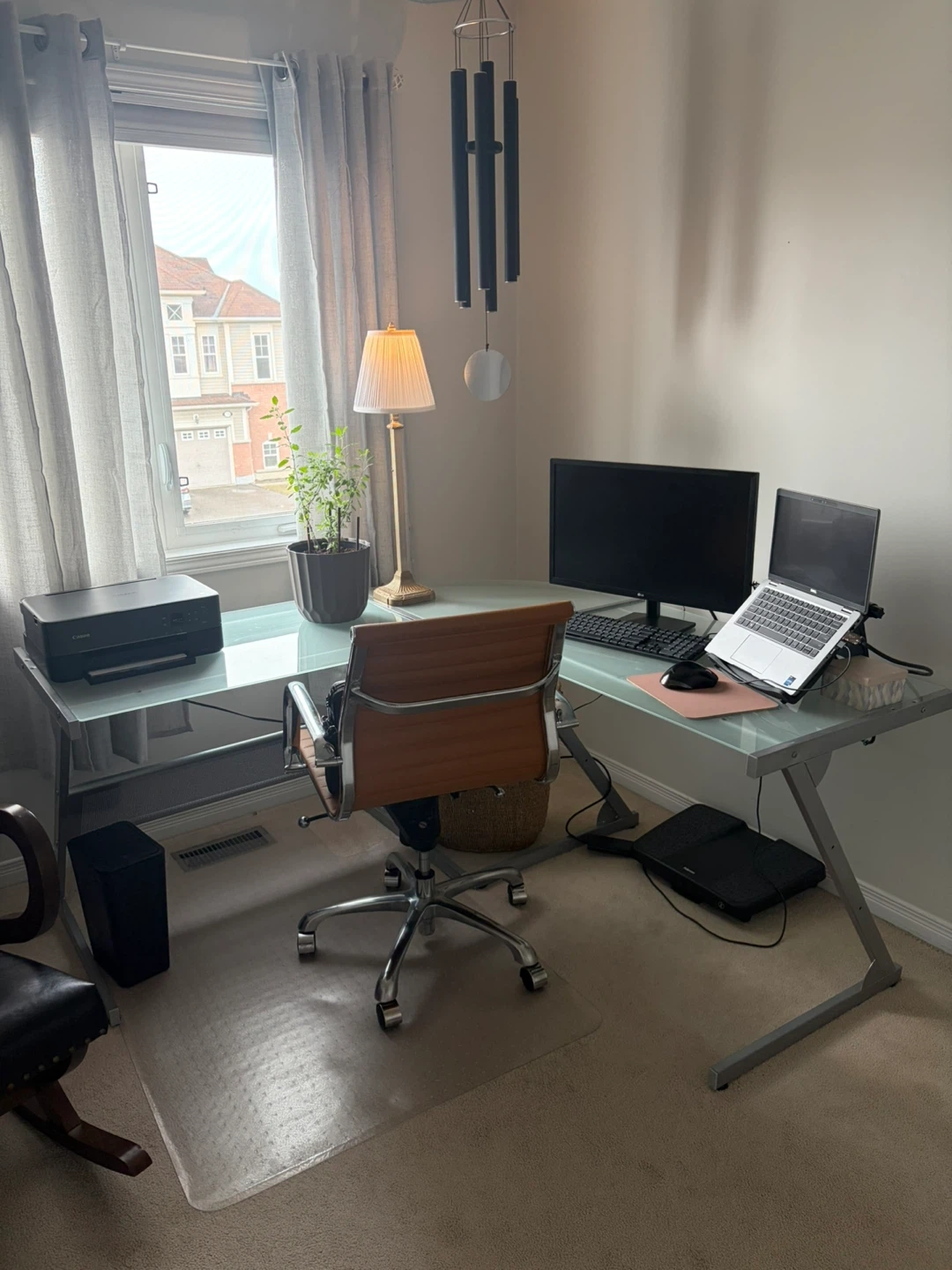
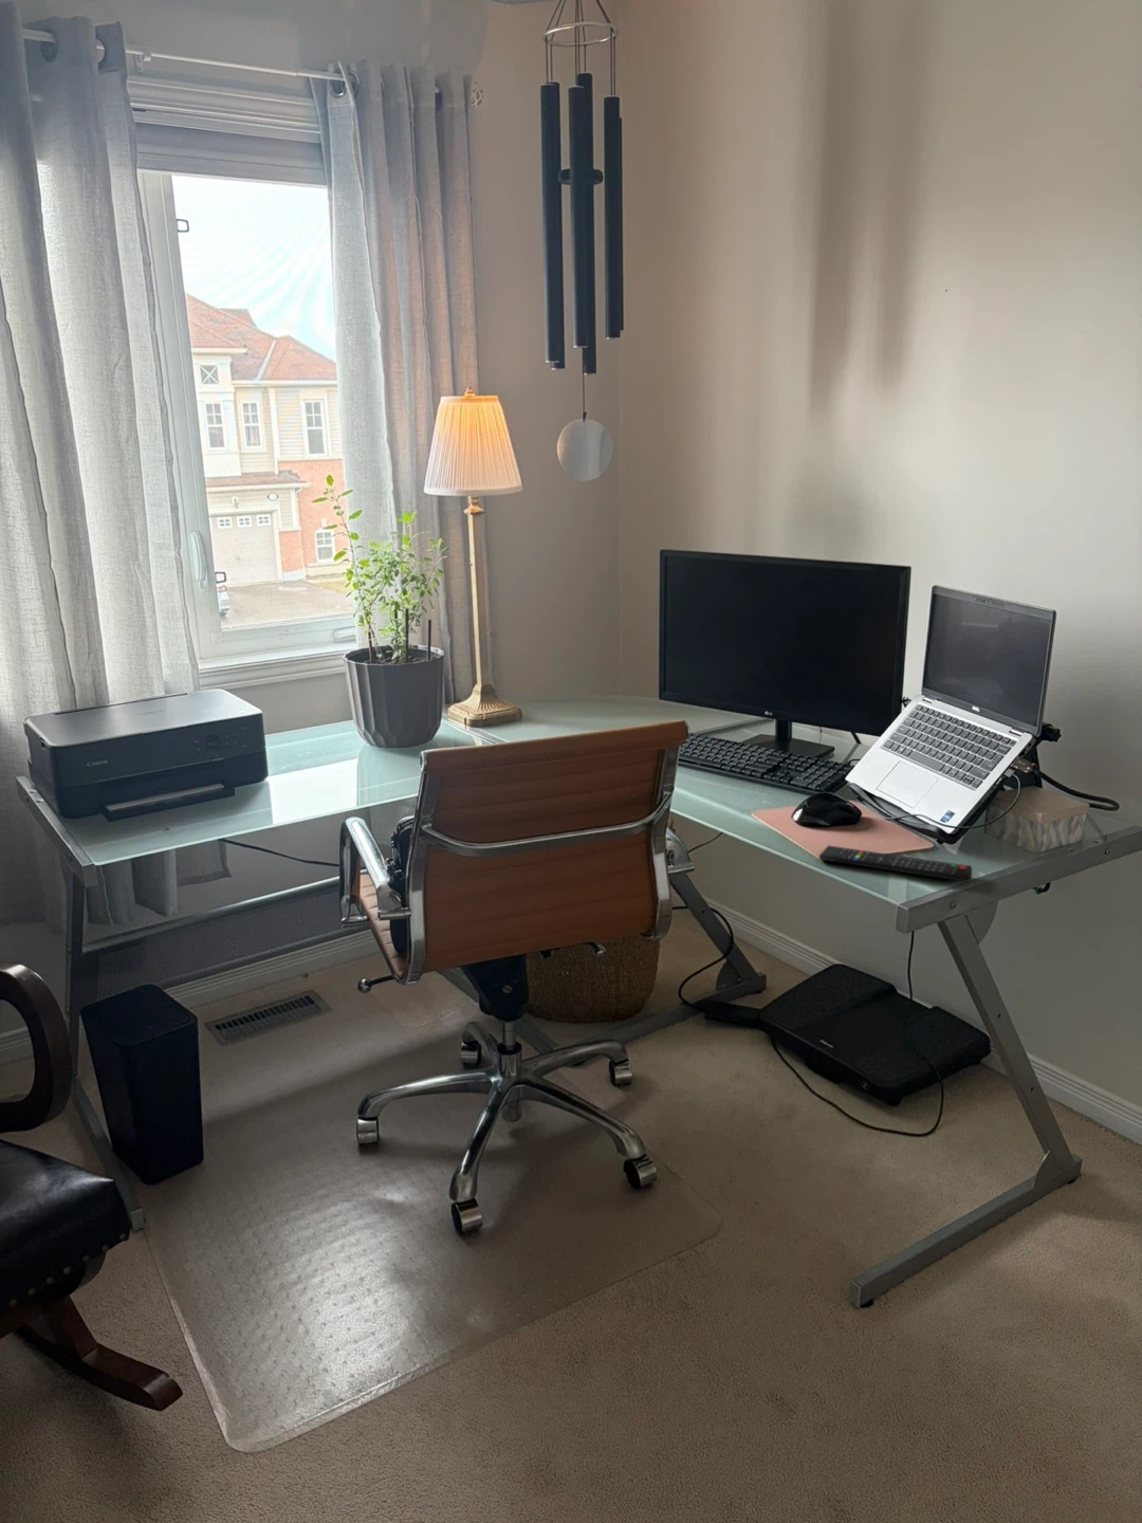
+ remote control [818,844,973,883]
